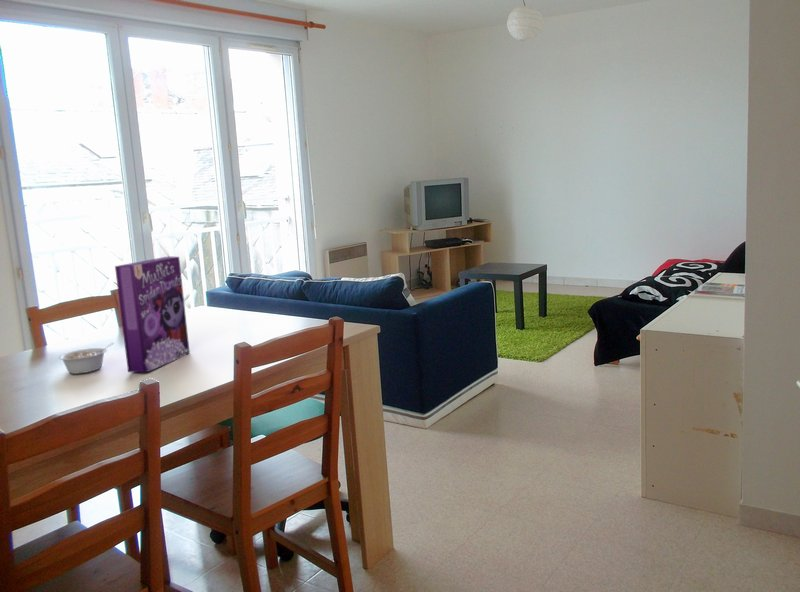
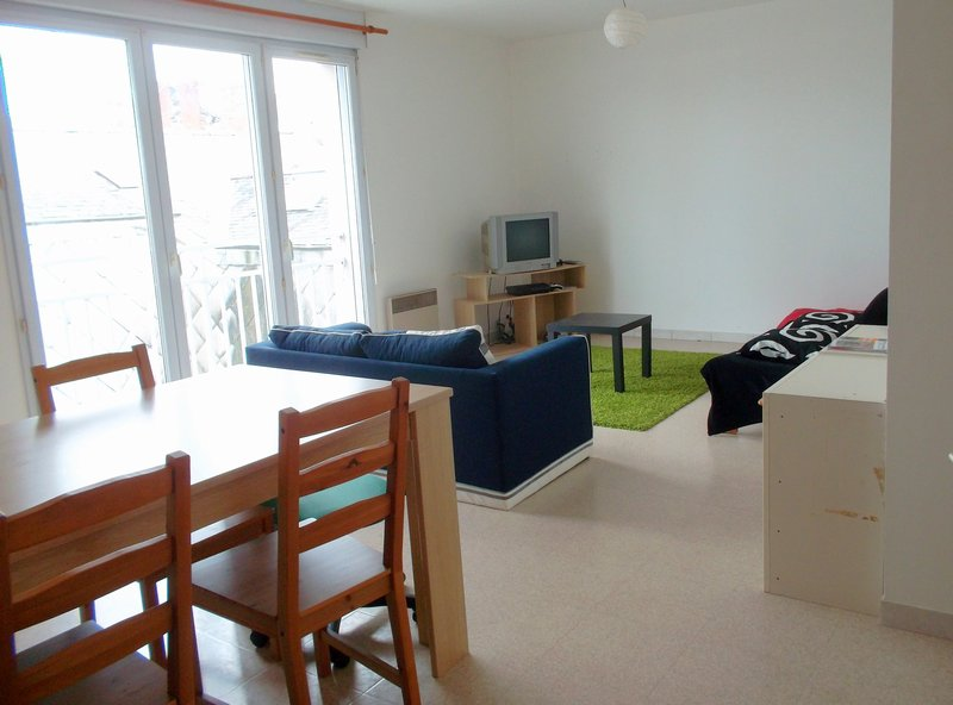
- cereal box [114,255,191,373]
- legume [58,342,115,375]
